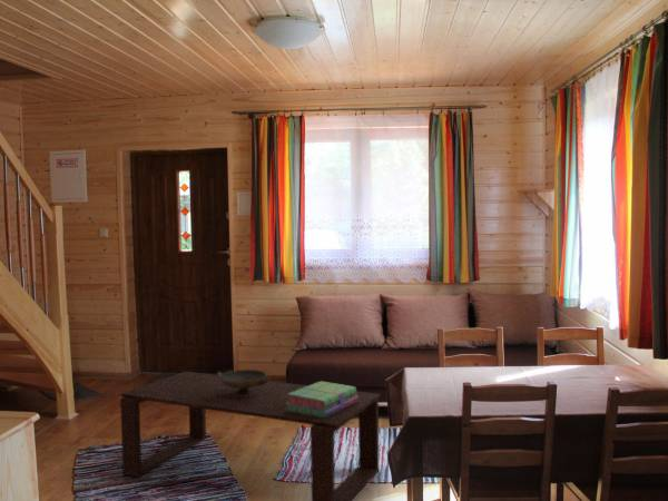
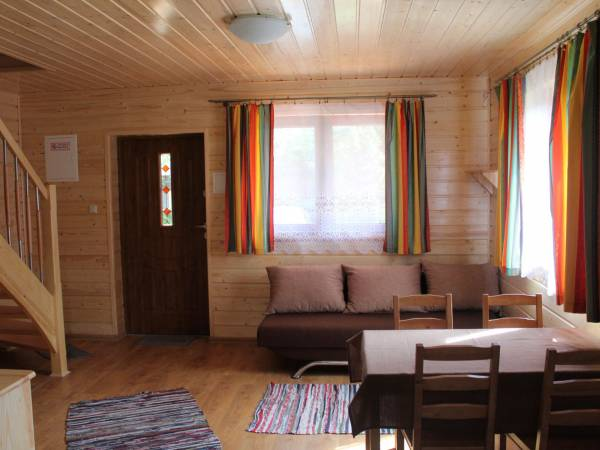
- stack of books [286,380,358,418]
- coffee table [119,371,382,501]
- decorative bowl [216,369,272,396]
